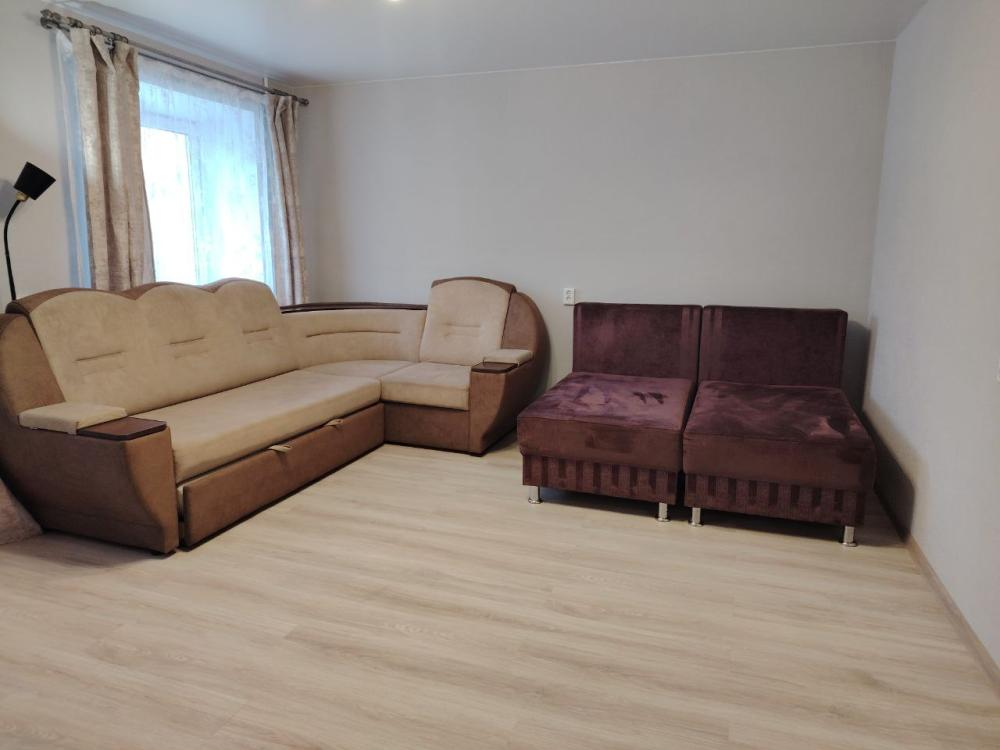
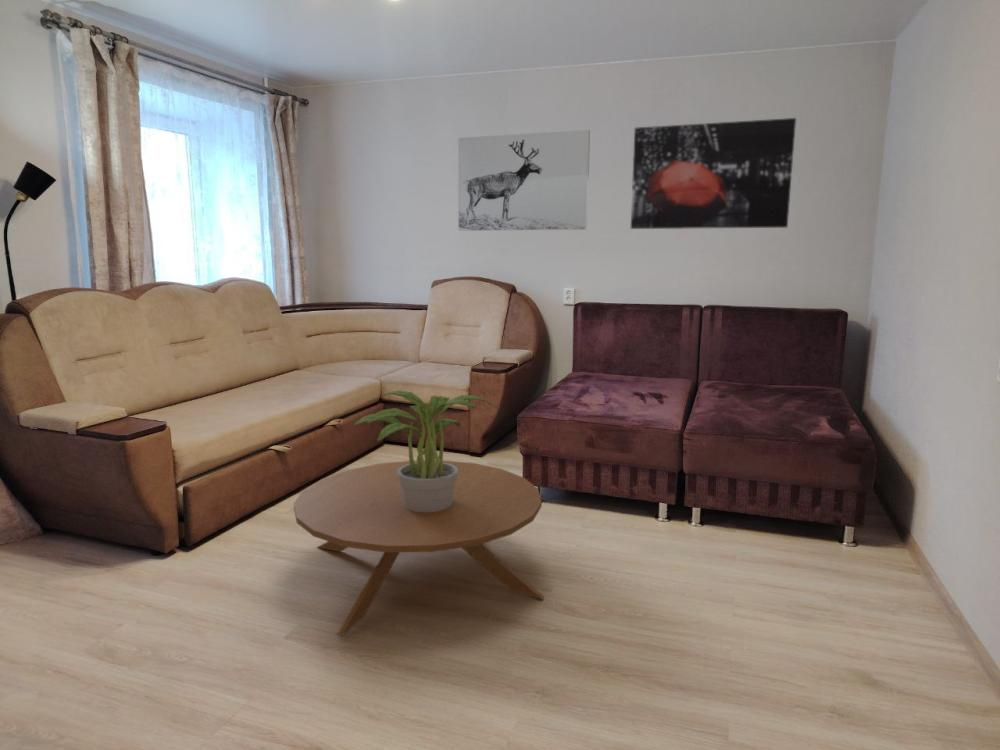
+ coffee table [293,459,546,637]
+ wall art [457,129,591,232]
+ wall art [630,117,797,230]
+ potted plant [353,389,493,512]
